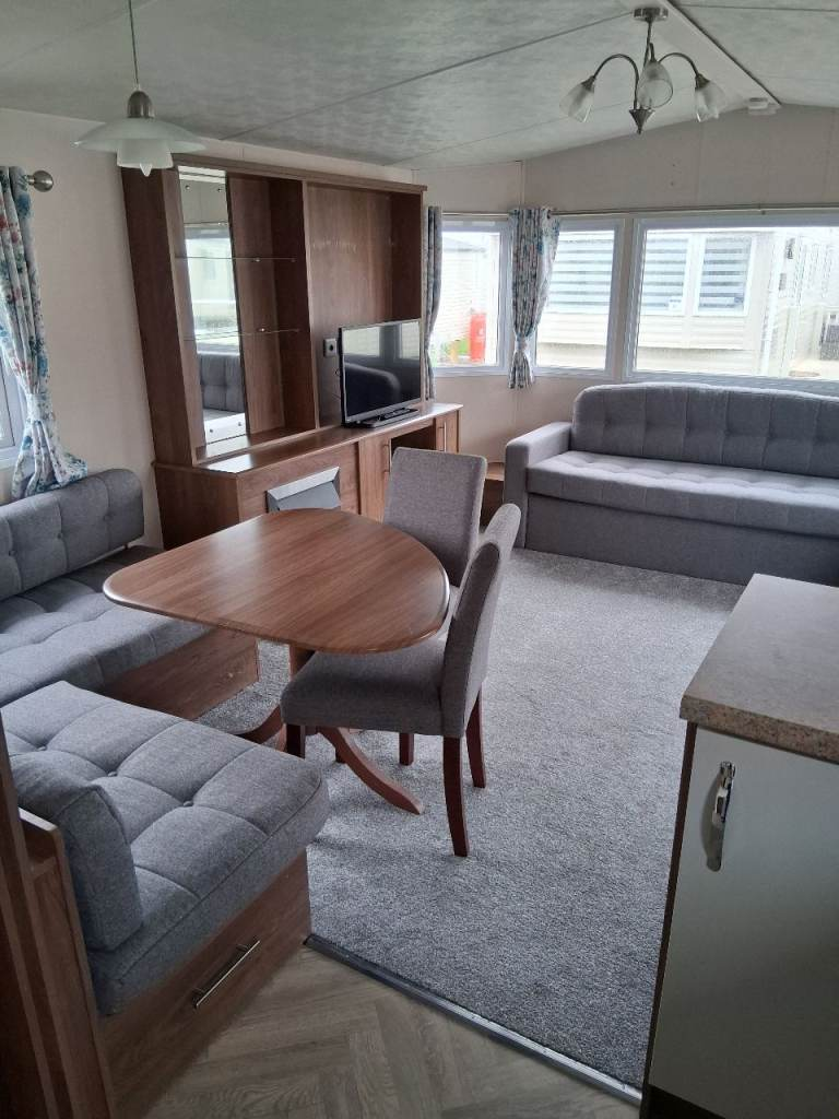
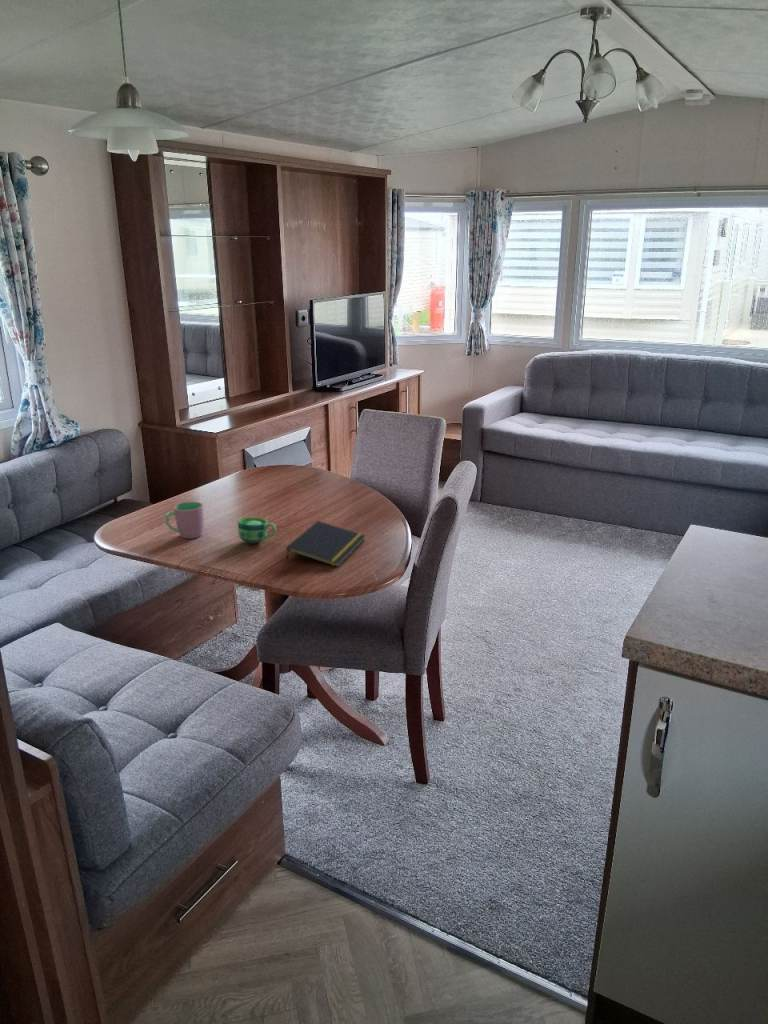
+ cup [164,501,205,540]
+ cup [237,517,277,544]
+ notepad [285,520,366,568]
